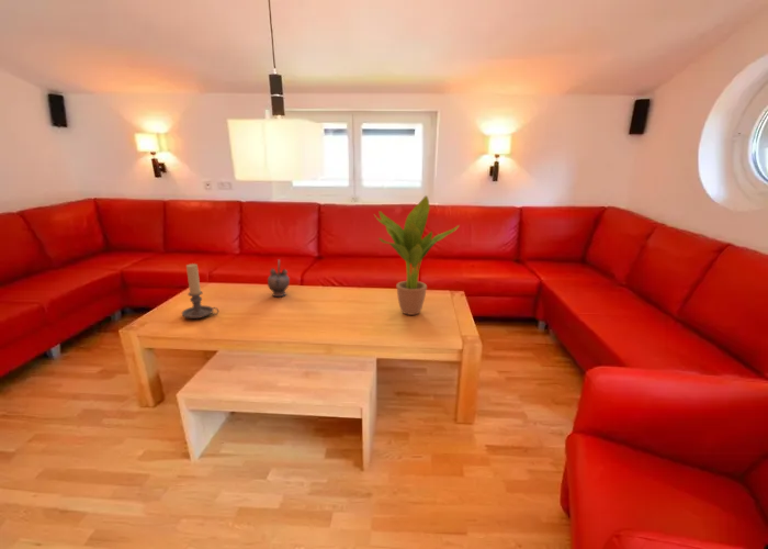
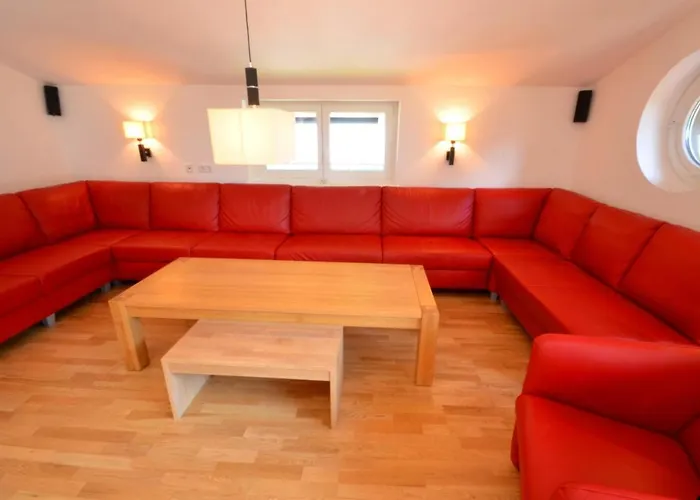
- potted plant [373,194,461,316]
- candle holder [181,262,219,320]
- teapot [267,258,291,298]
